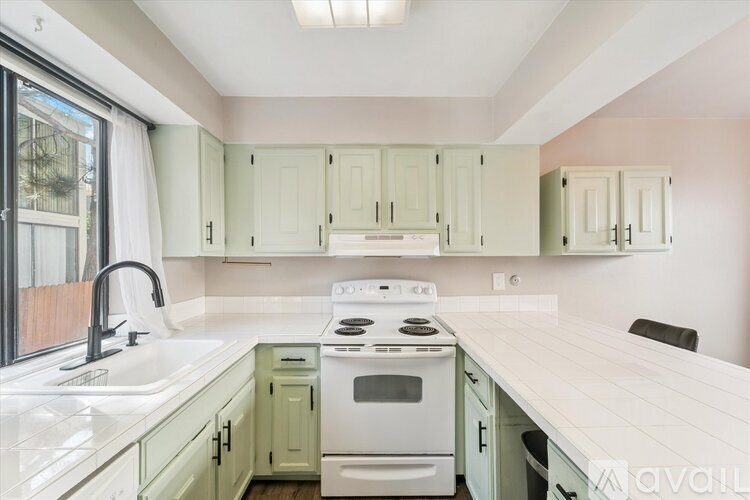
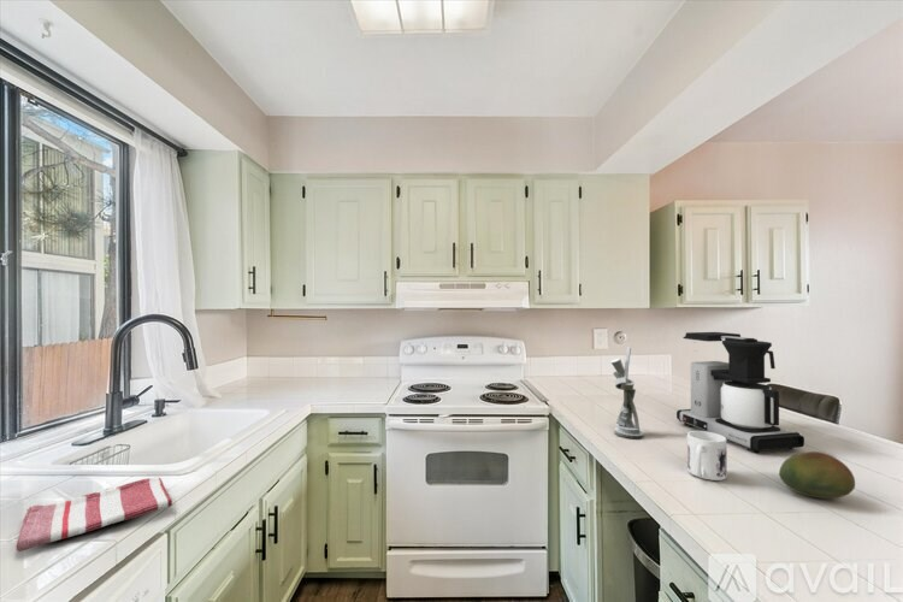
+ coffee maker [675,331,805,454]
+ mug [686,430,728,482]
+ dish towel [14,476,173,553]
+ utensil holder [609,346,644,439]
+ fruit [778,450,856,500]
